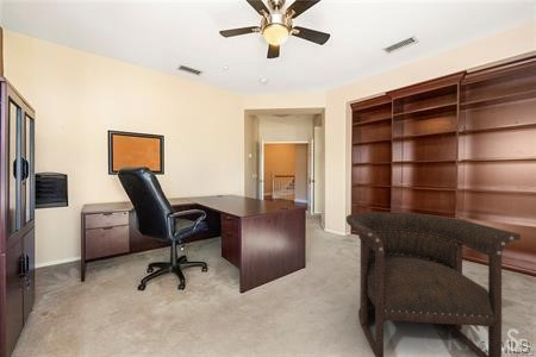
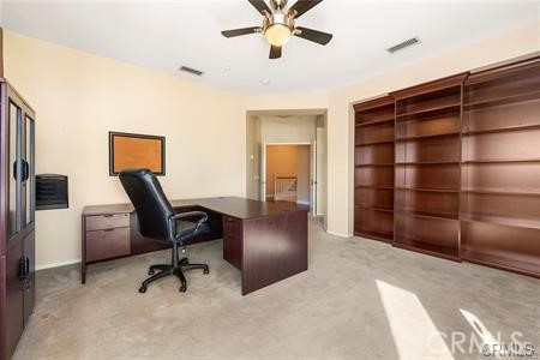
- armchair [345,211,522,357]
